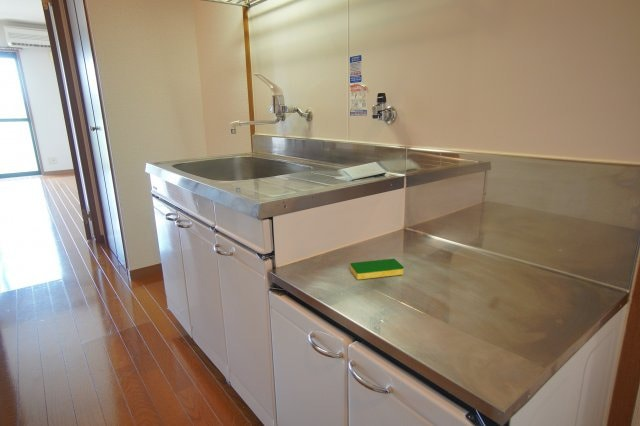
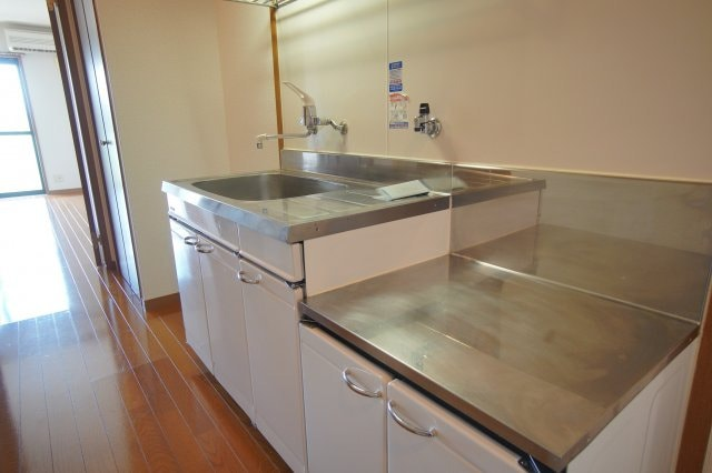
- dish sponge [349,258,405,280]
